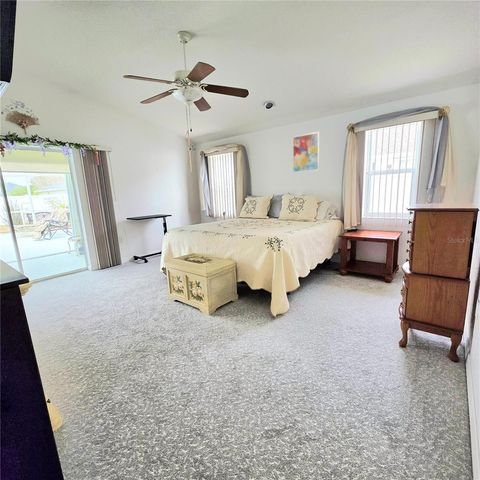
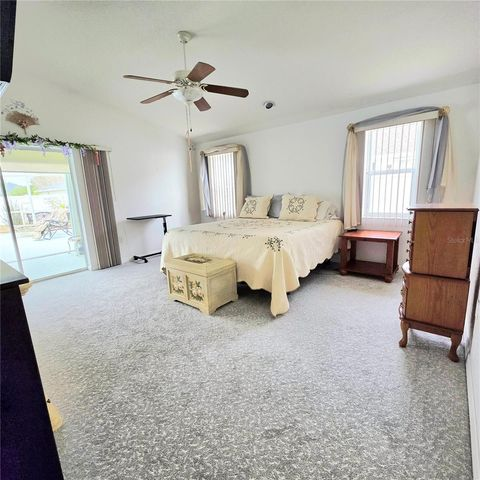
- wall art [292,131,320,174]
